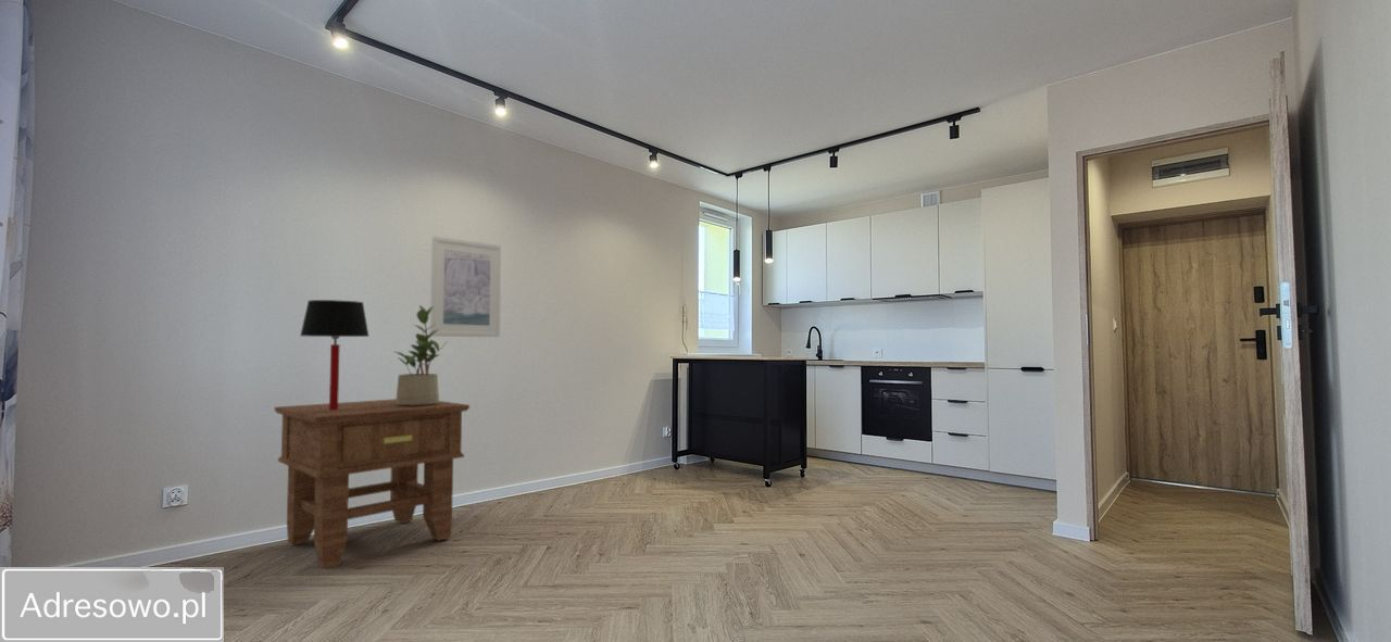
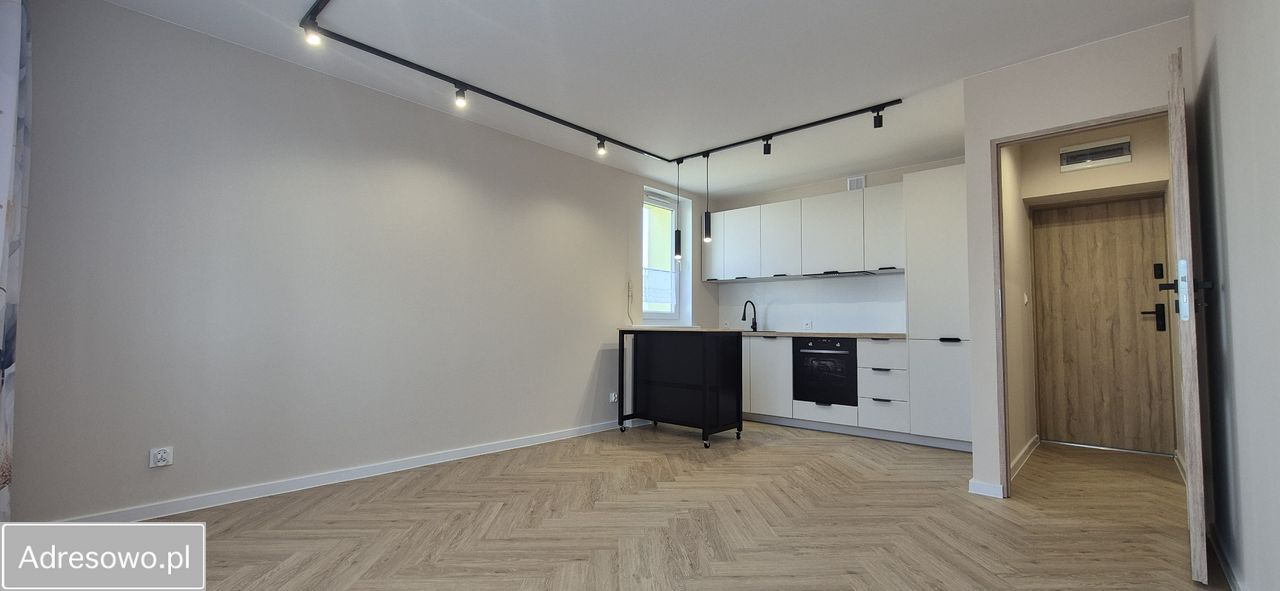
- table lamp [299,299,371,411]
- potted plant [394,304,449,405]
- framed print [429,235,502,338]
- side table [274,398,471,570]
